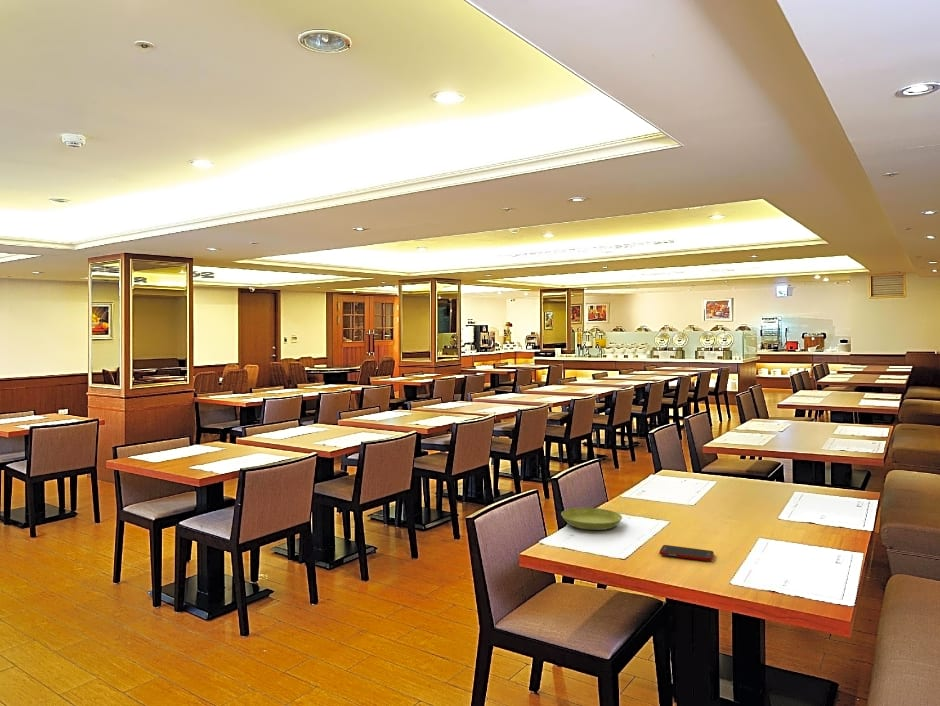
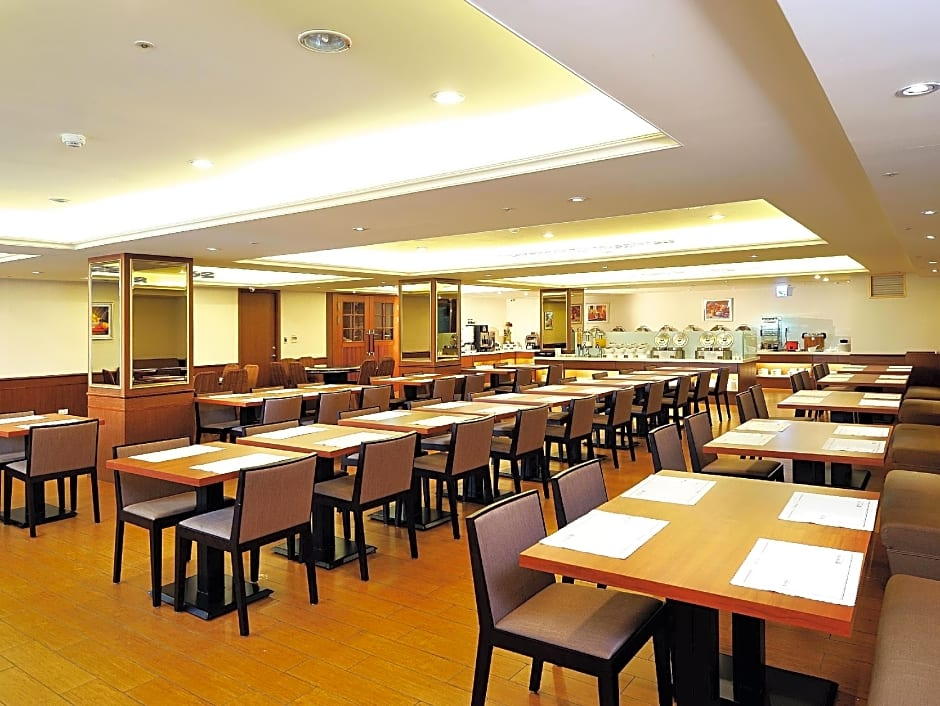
- saucer [560,507,623,531]
- cell phone [658,544,715,562]
